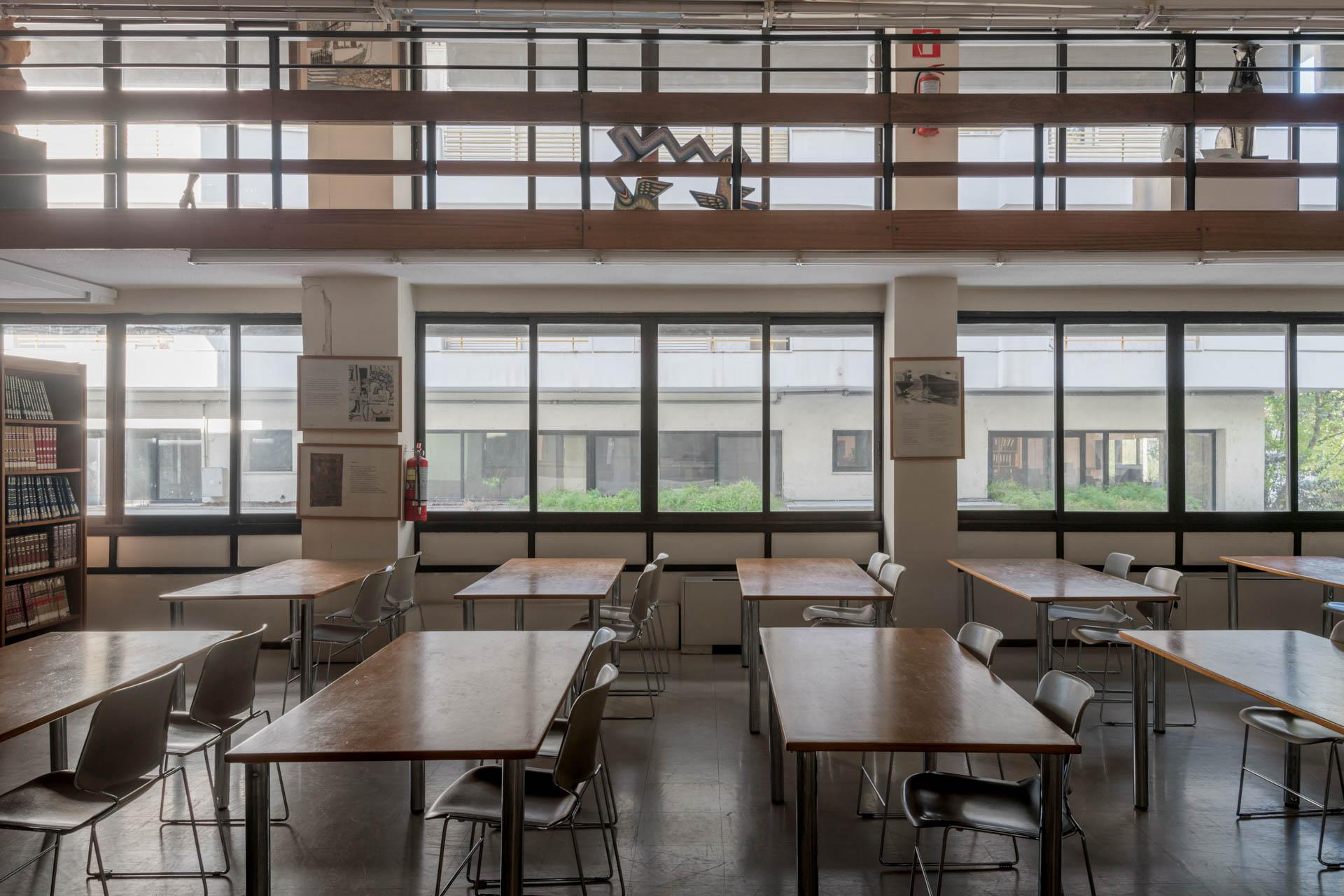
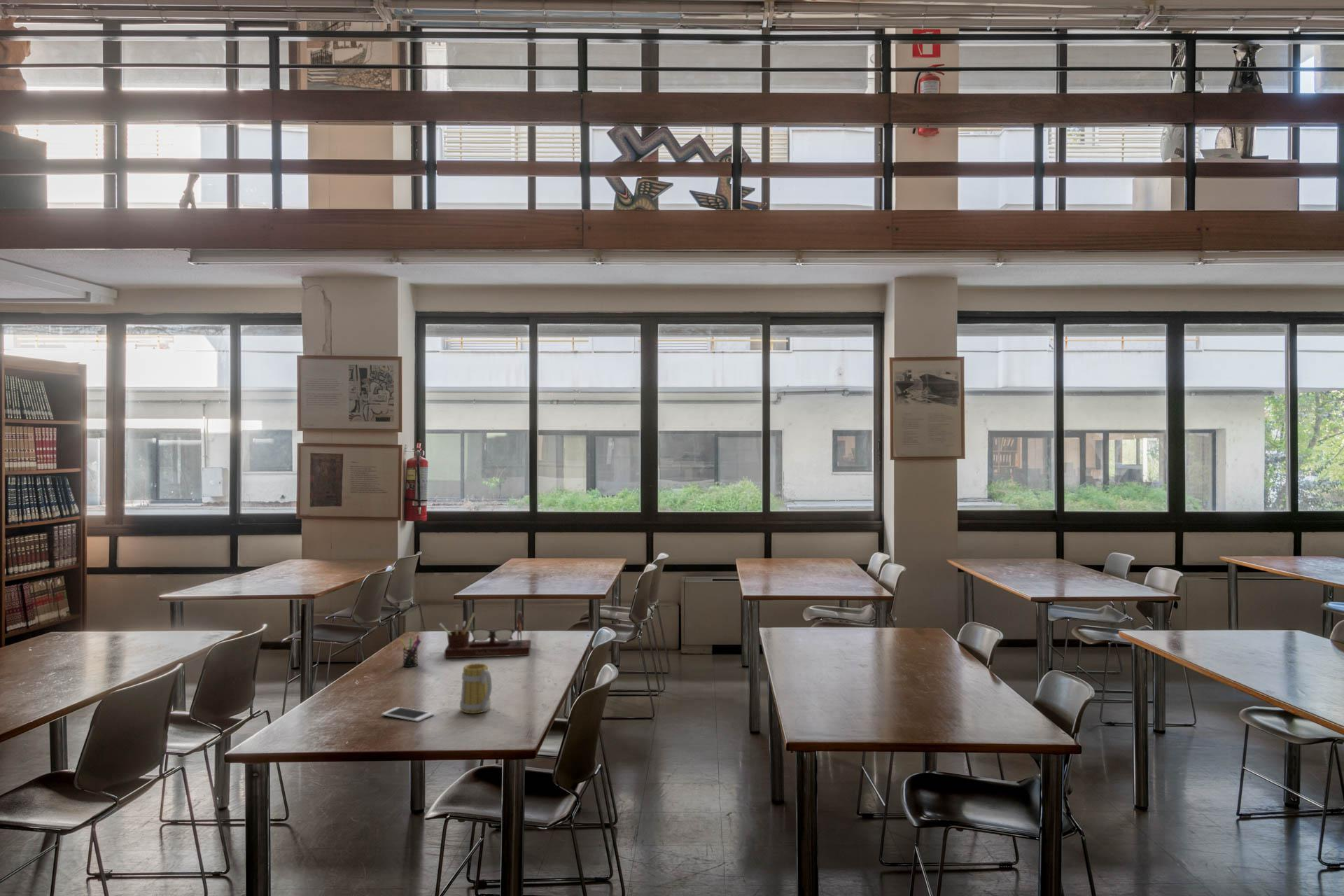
+ cell phone [381,706,435,722]
+ pen holder [399,634,421,668]
+ mug [459,663,492,714]
+ desk organizer [438,610,532,659]
